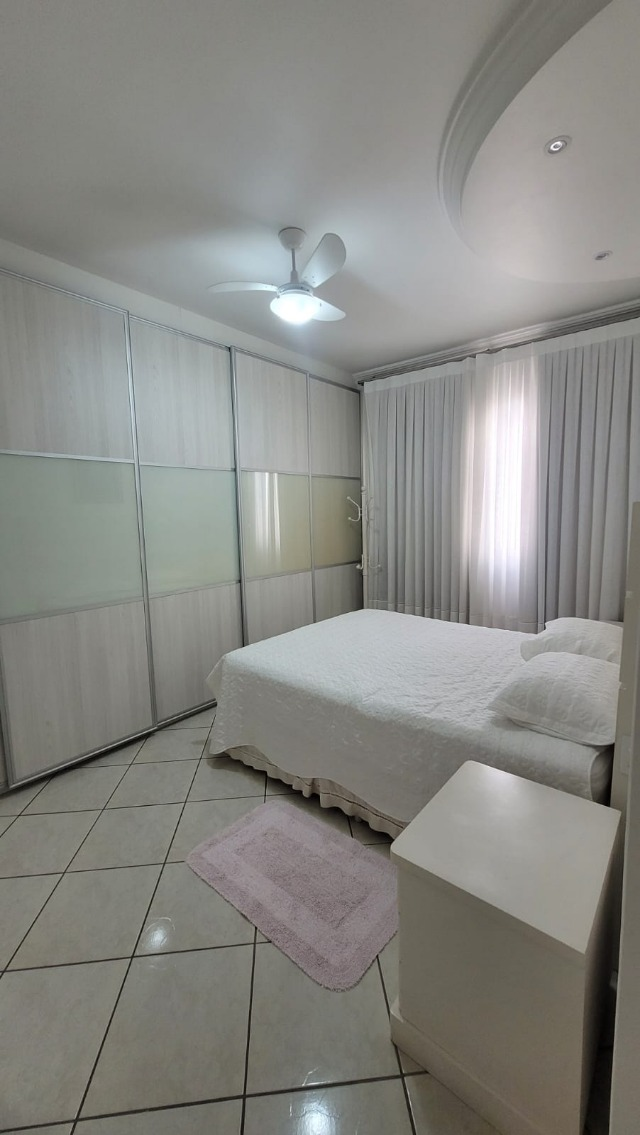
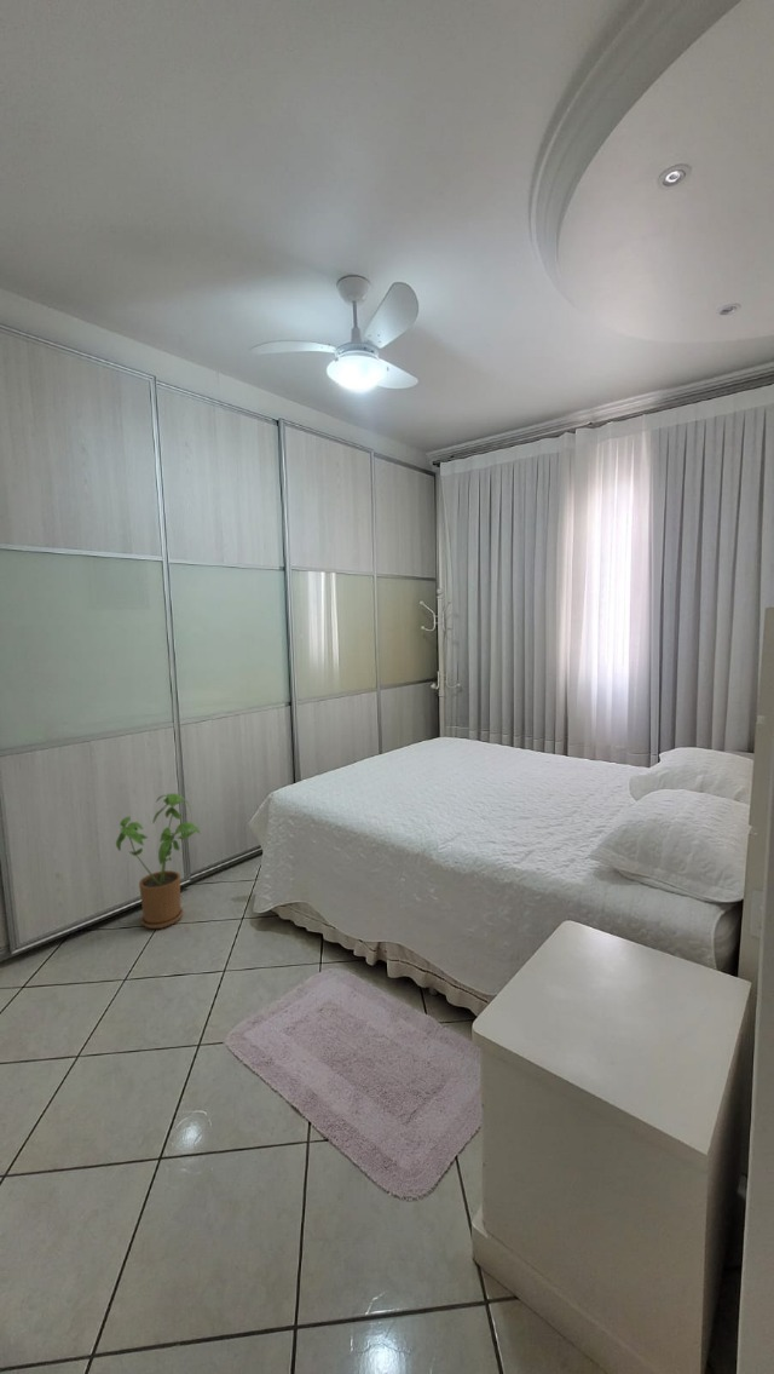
+ house plant [115,793,202,930]
